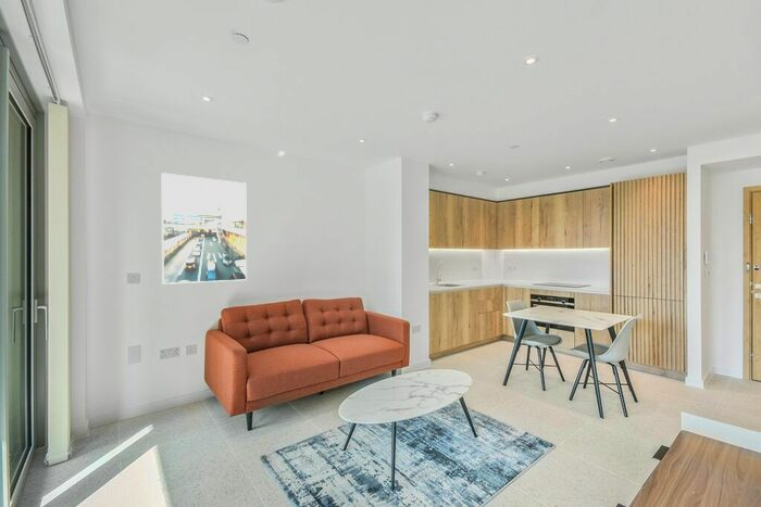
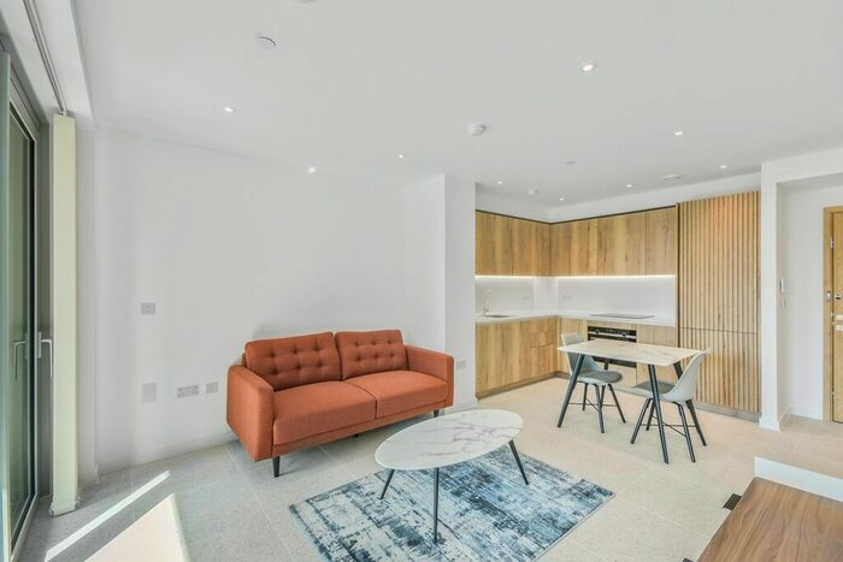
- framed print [161,172,248,286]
